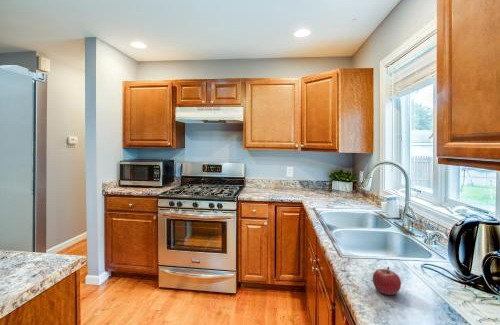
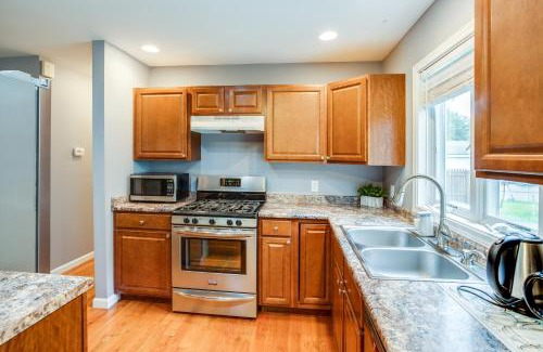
- fruit [372,266,402,296]
